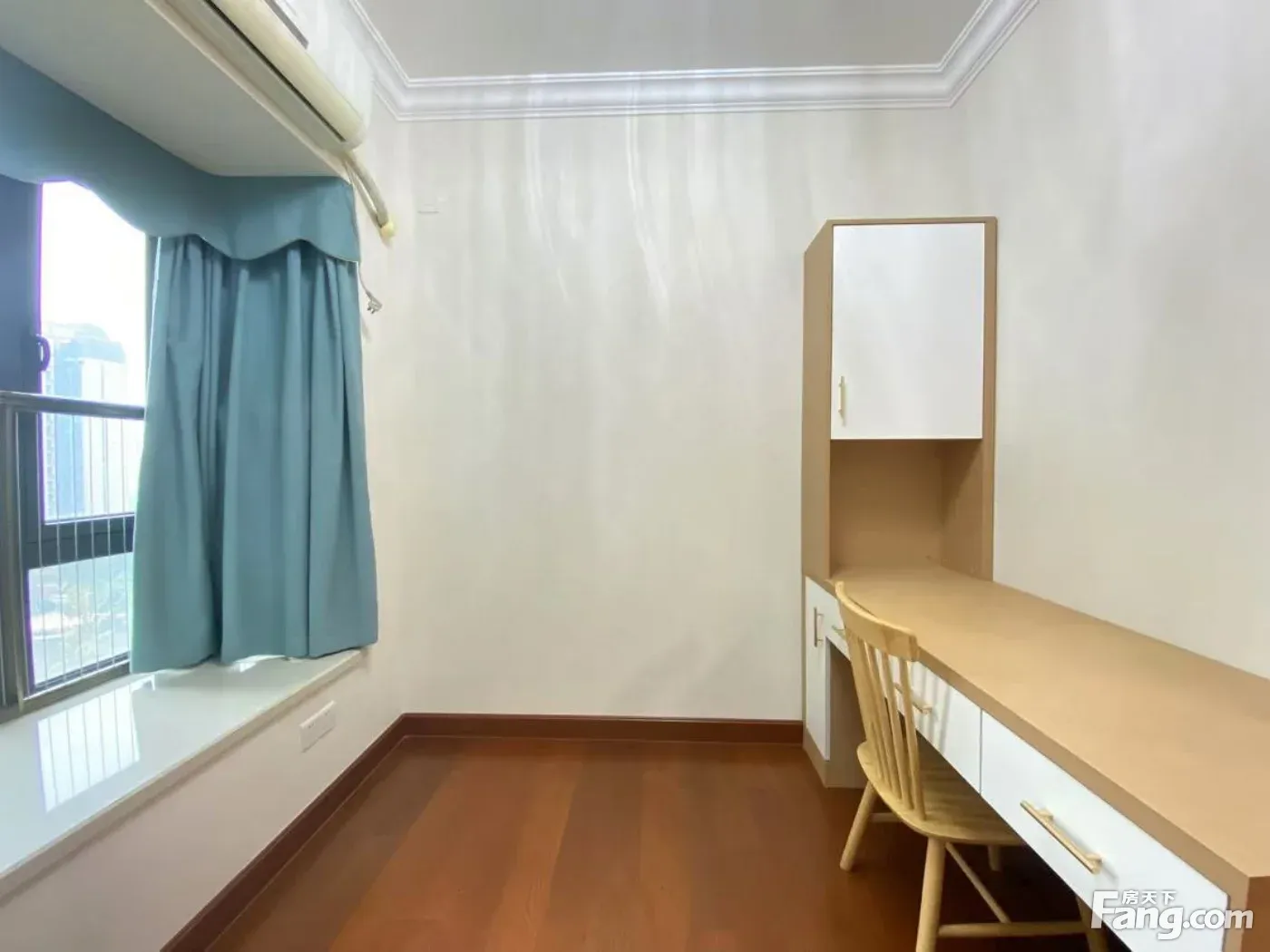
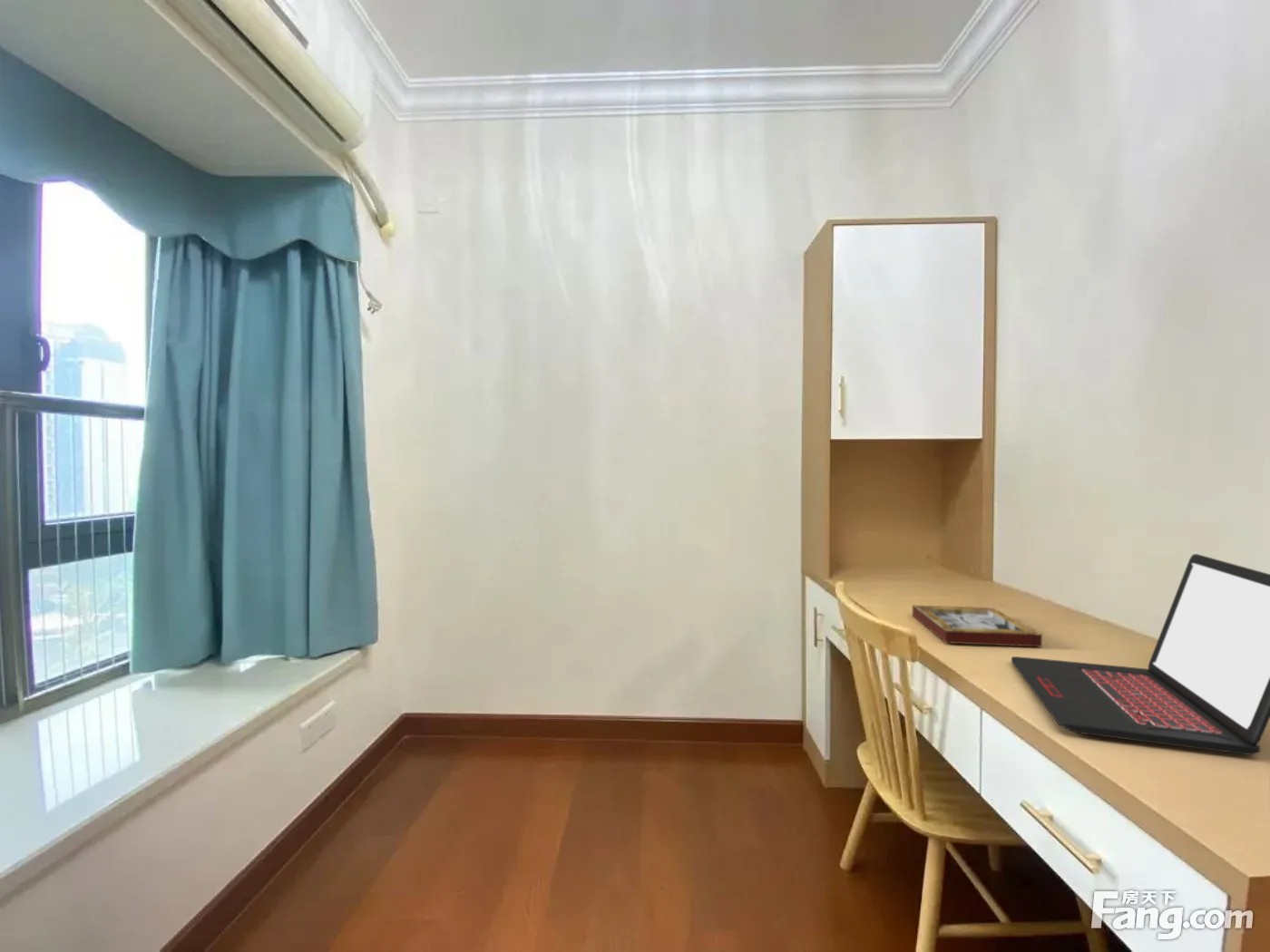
+ picture frame [912,604,1043,647]
+ laptop [1011,553,1270,756]
